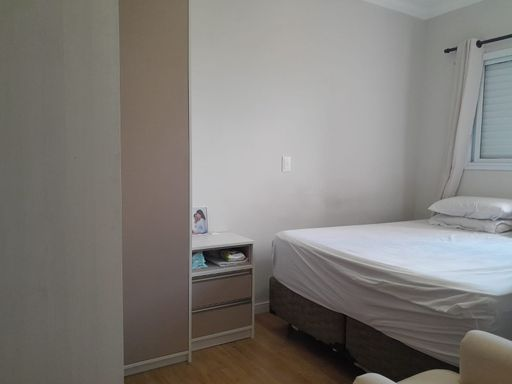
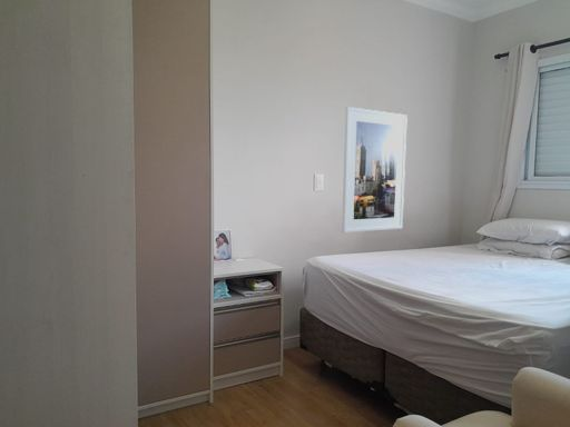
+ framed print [342,106,409,234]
